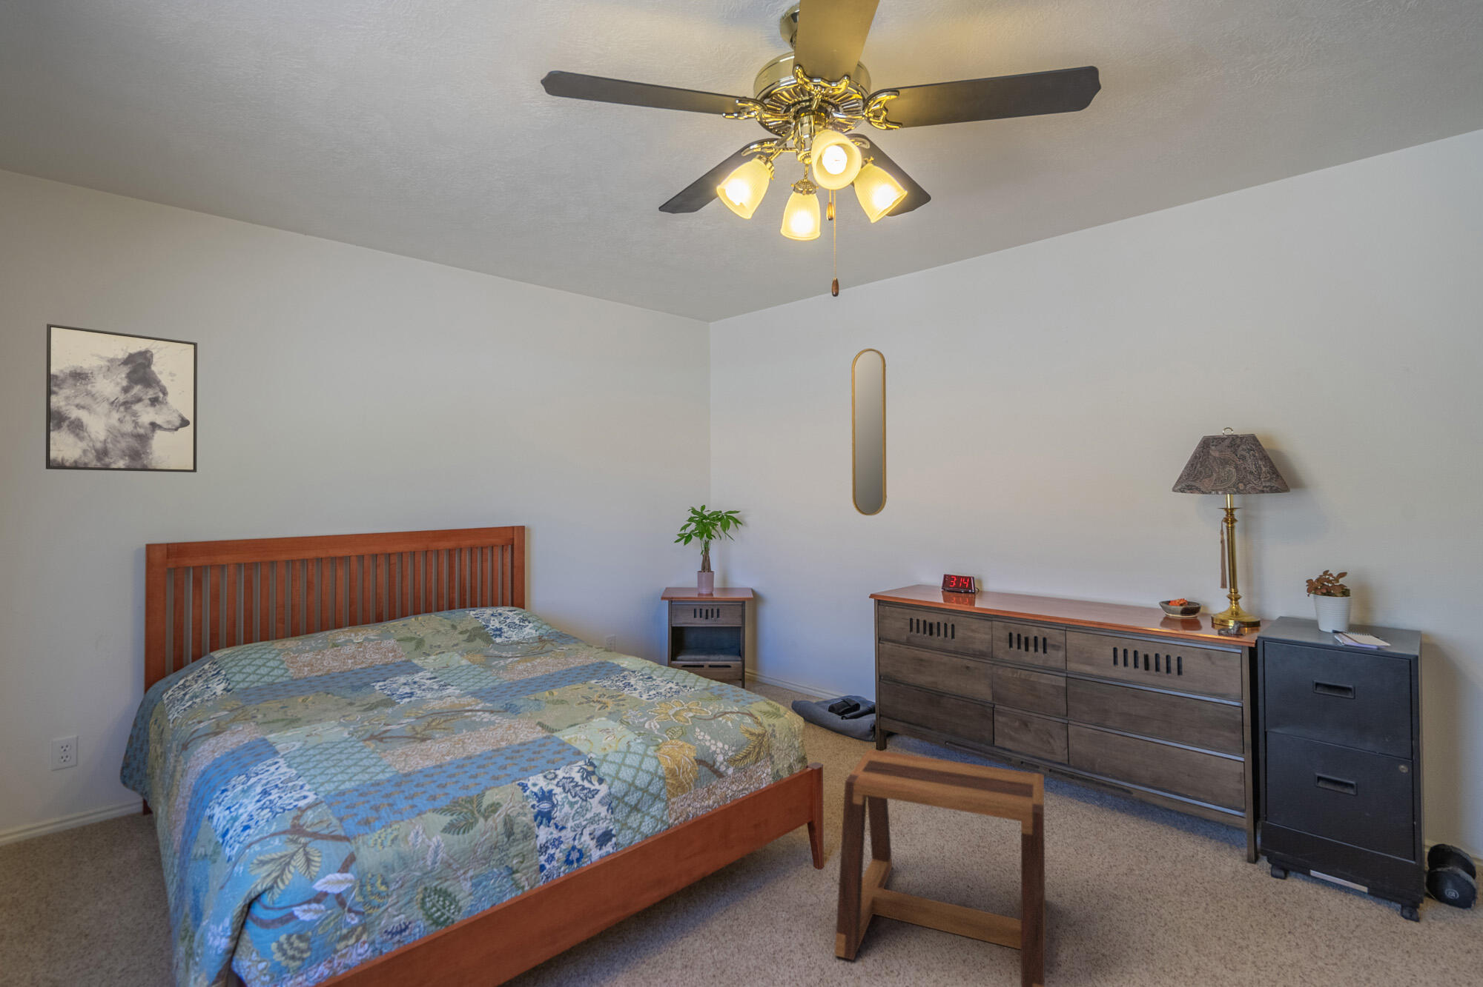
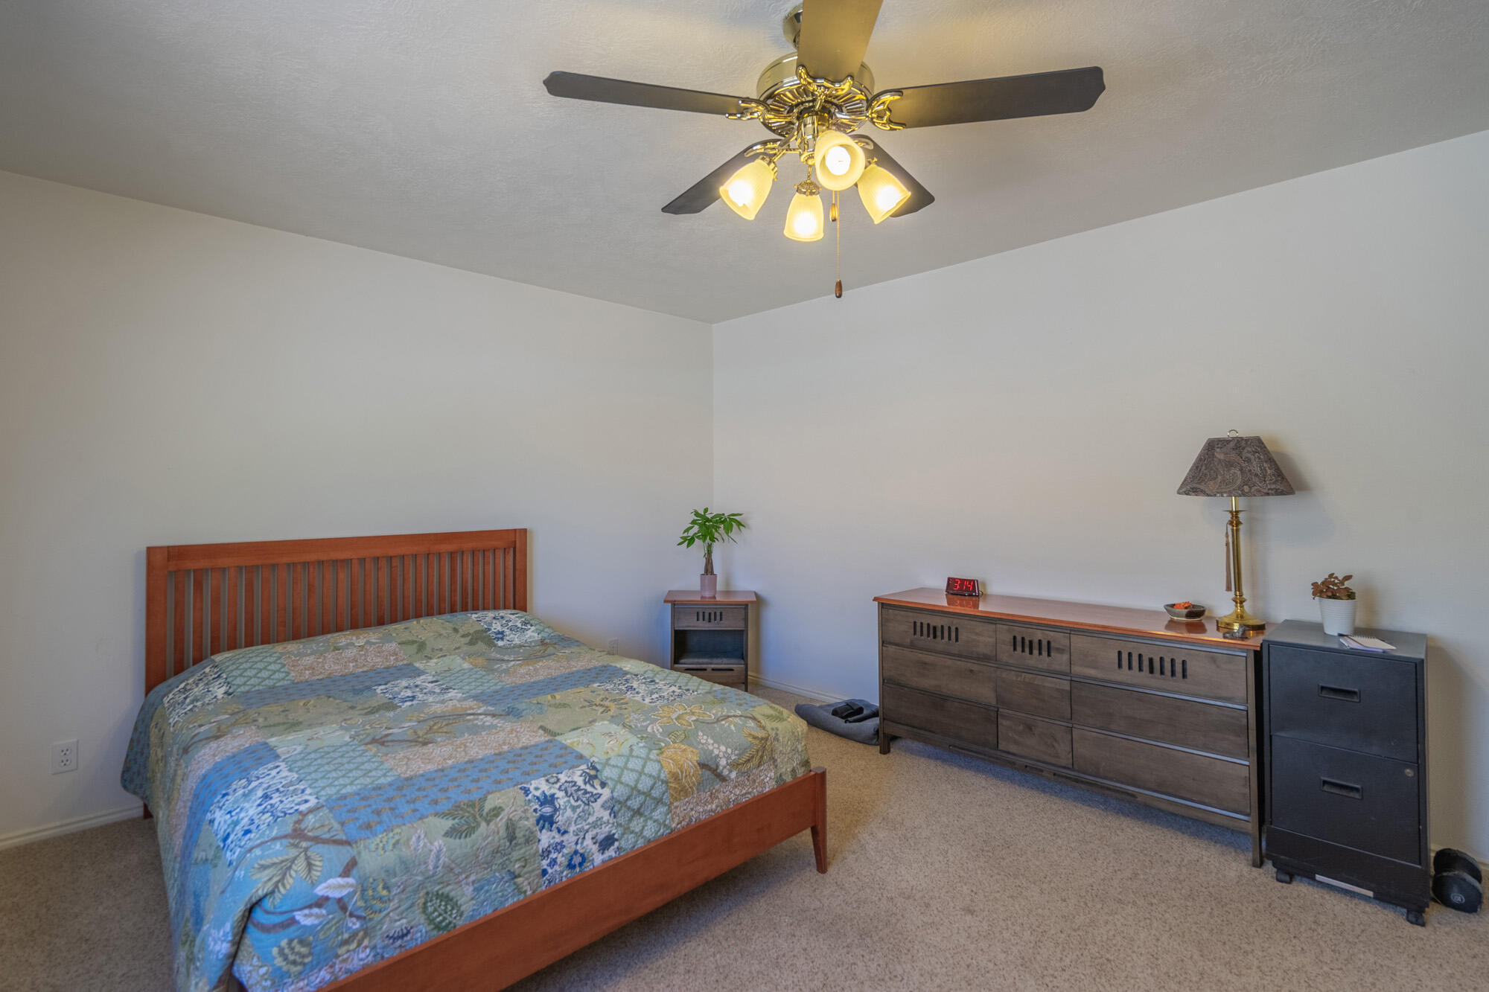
- stool [835,749,1045,987]
- home mirror [851,348,888,517]
- wall art [45,323,198,474]
